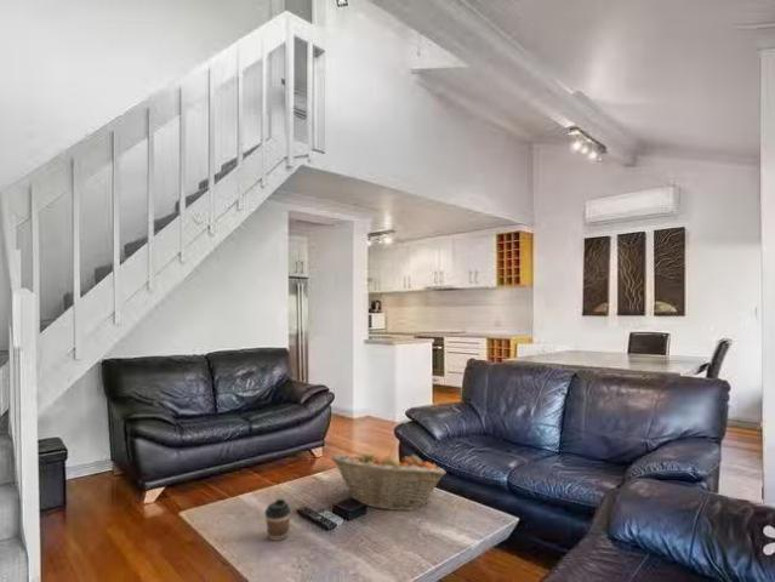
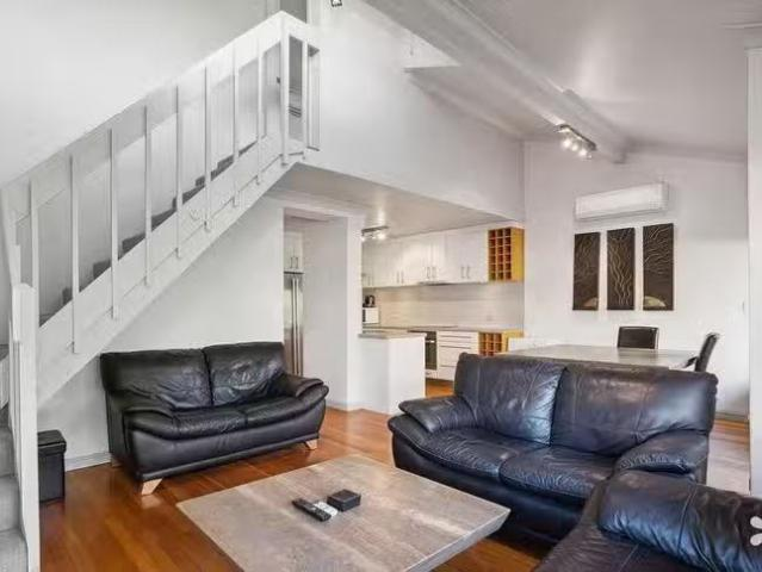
- coffee cup [264,498,292,542]
- fruit basket [330,449,446,512]
